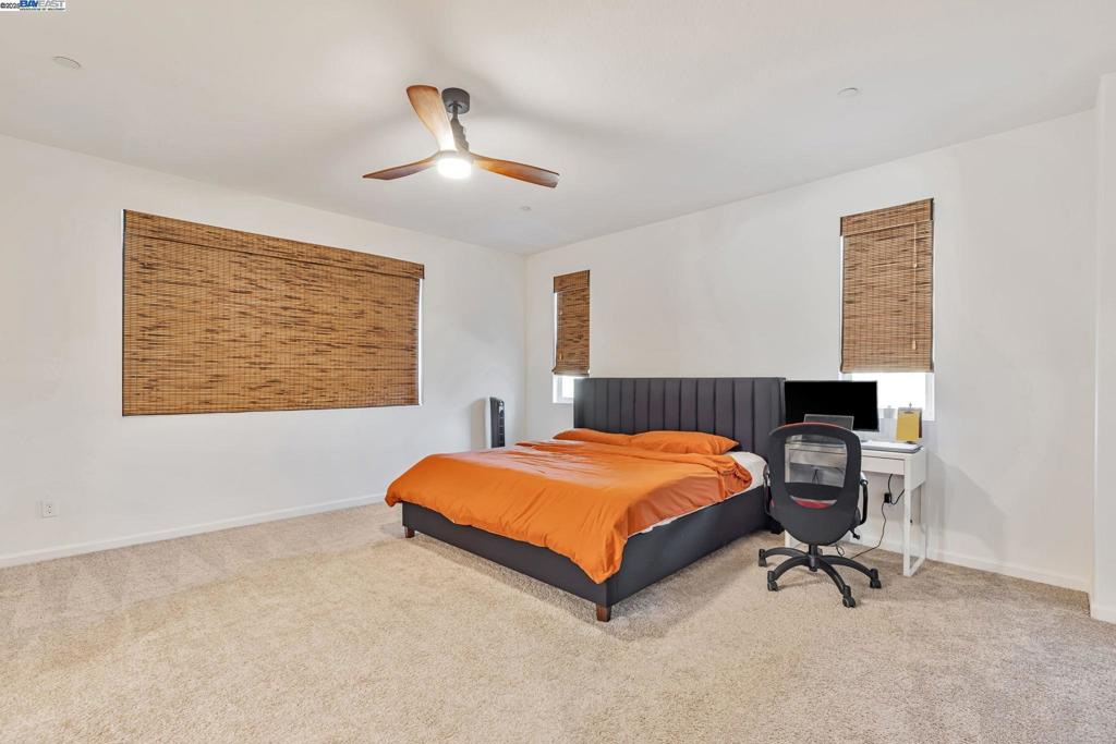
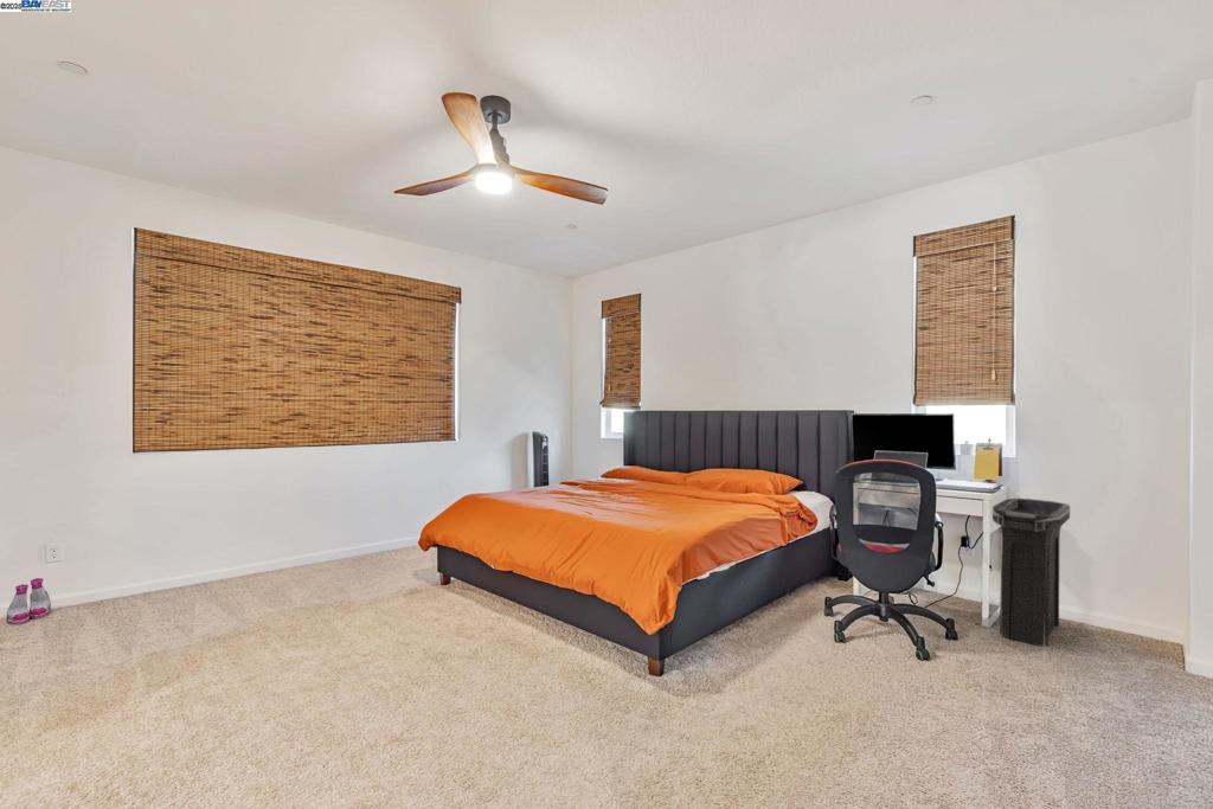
+ boots [5,577,52,627]
+ trash can [991,497,1071,647]
